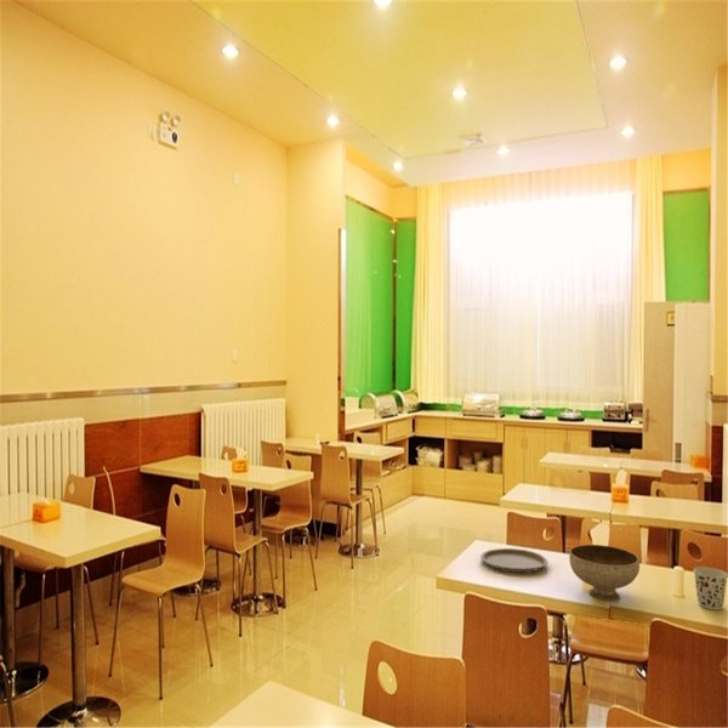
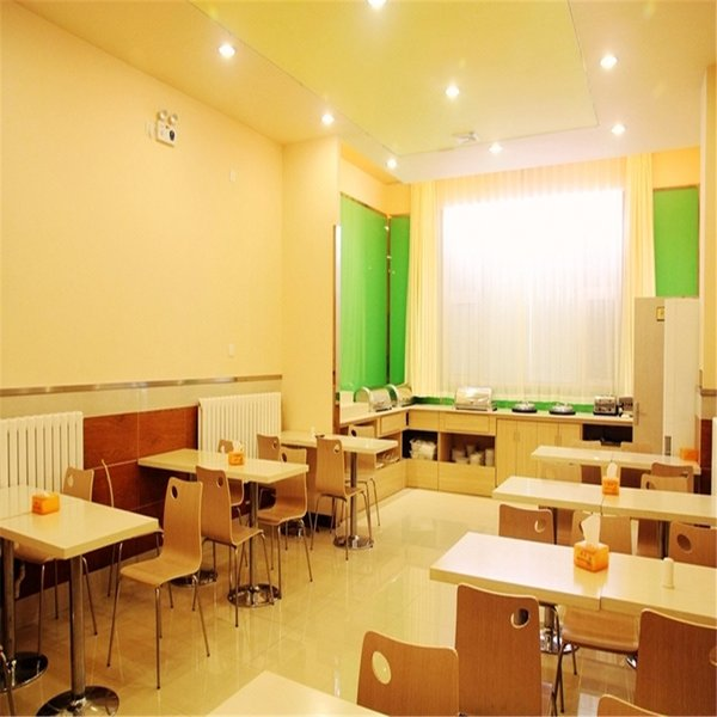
- bowl [568,544,641,602]
- cup [693,565,728,612]
- plate [479,547,550,574]
